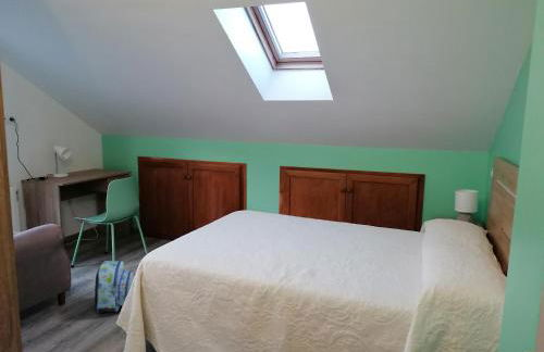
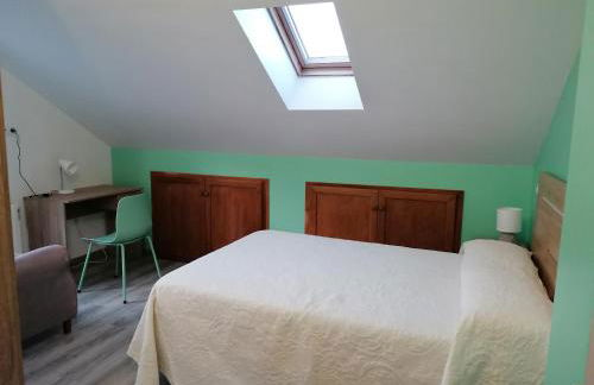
- backpack [94,259,135,315]
